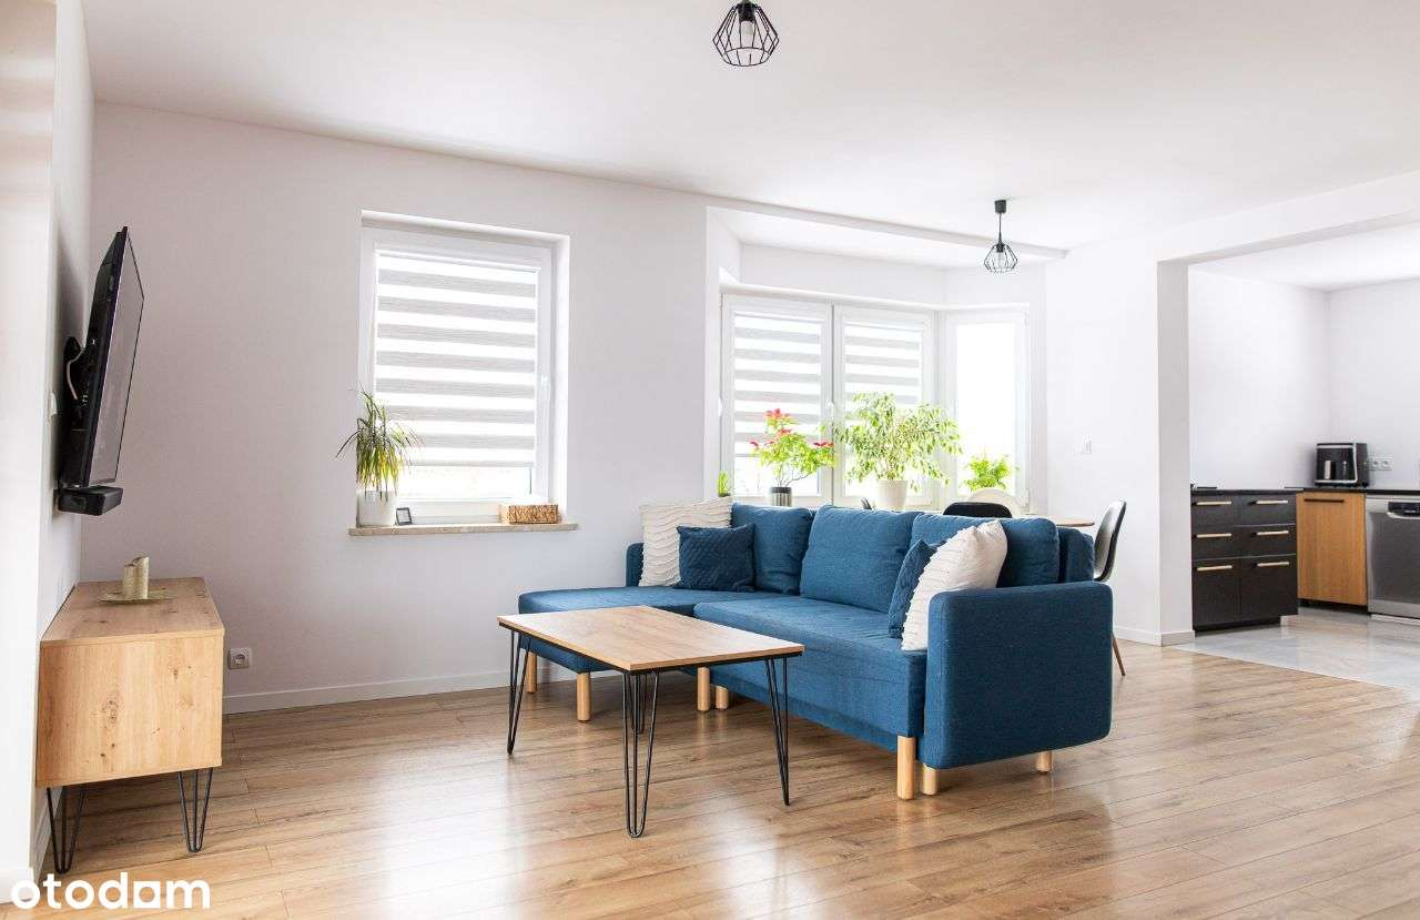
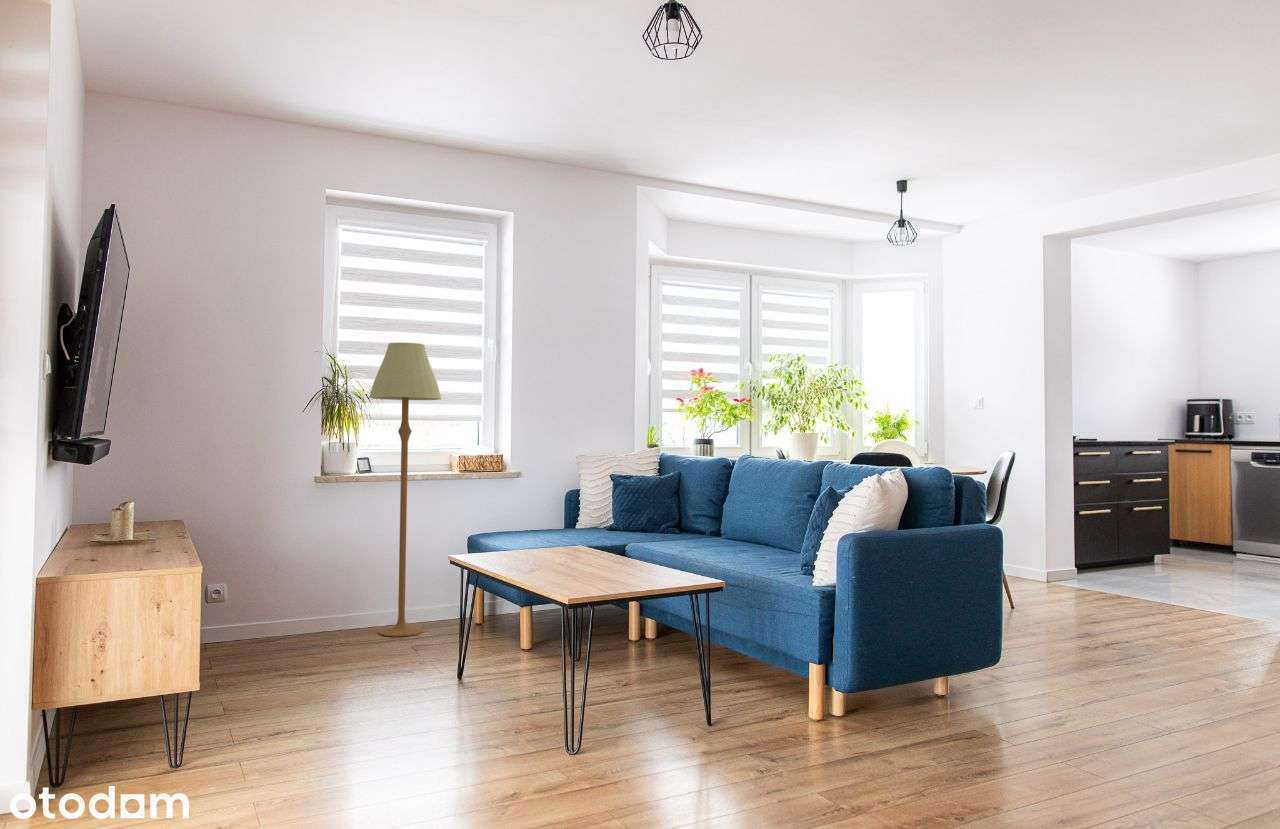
+ floor lamp [368,342,442,638]
